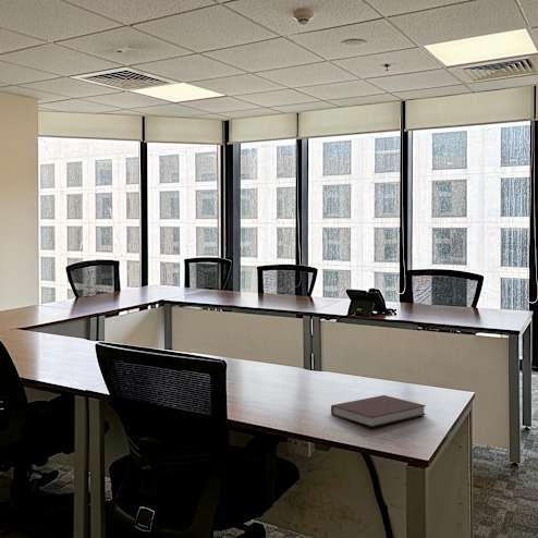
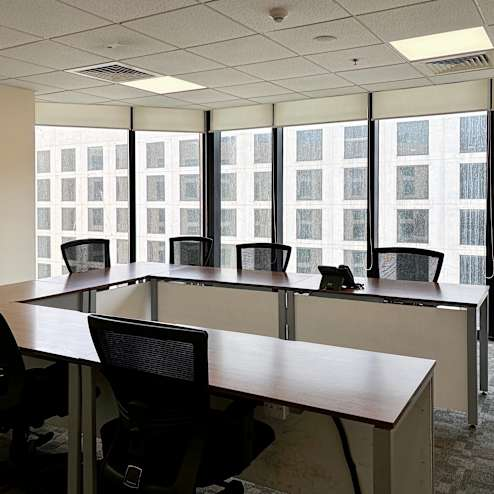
- notebook [330,394,427,428]
